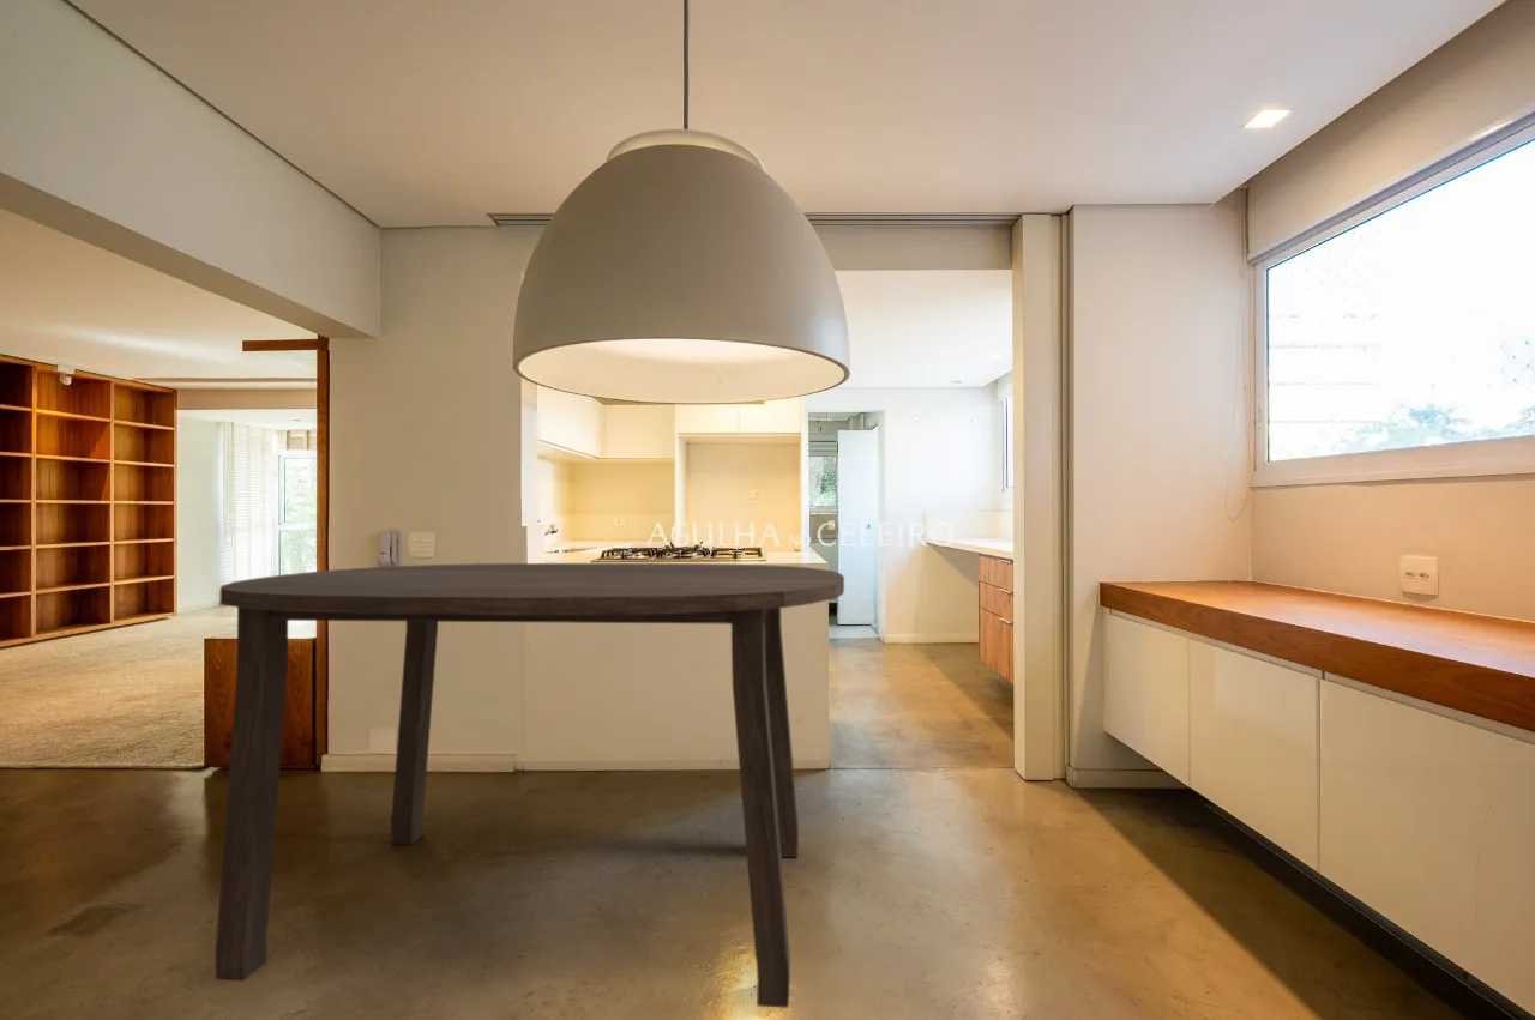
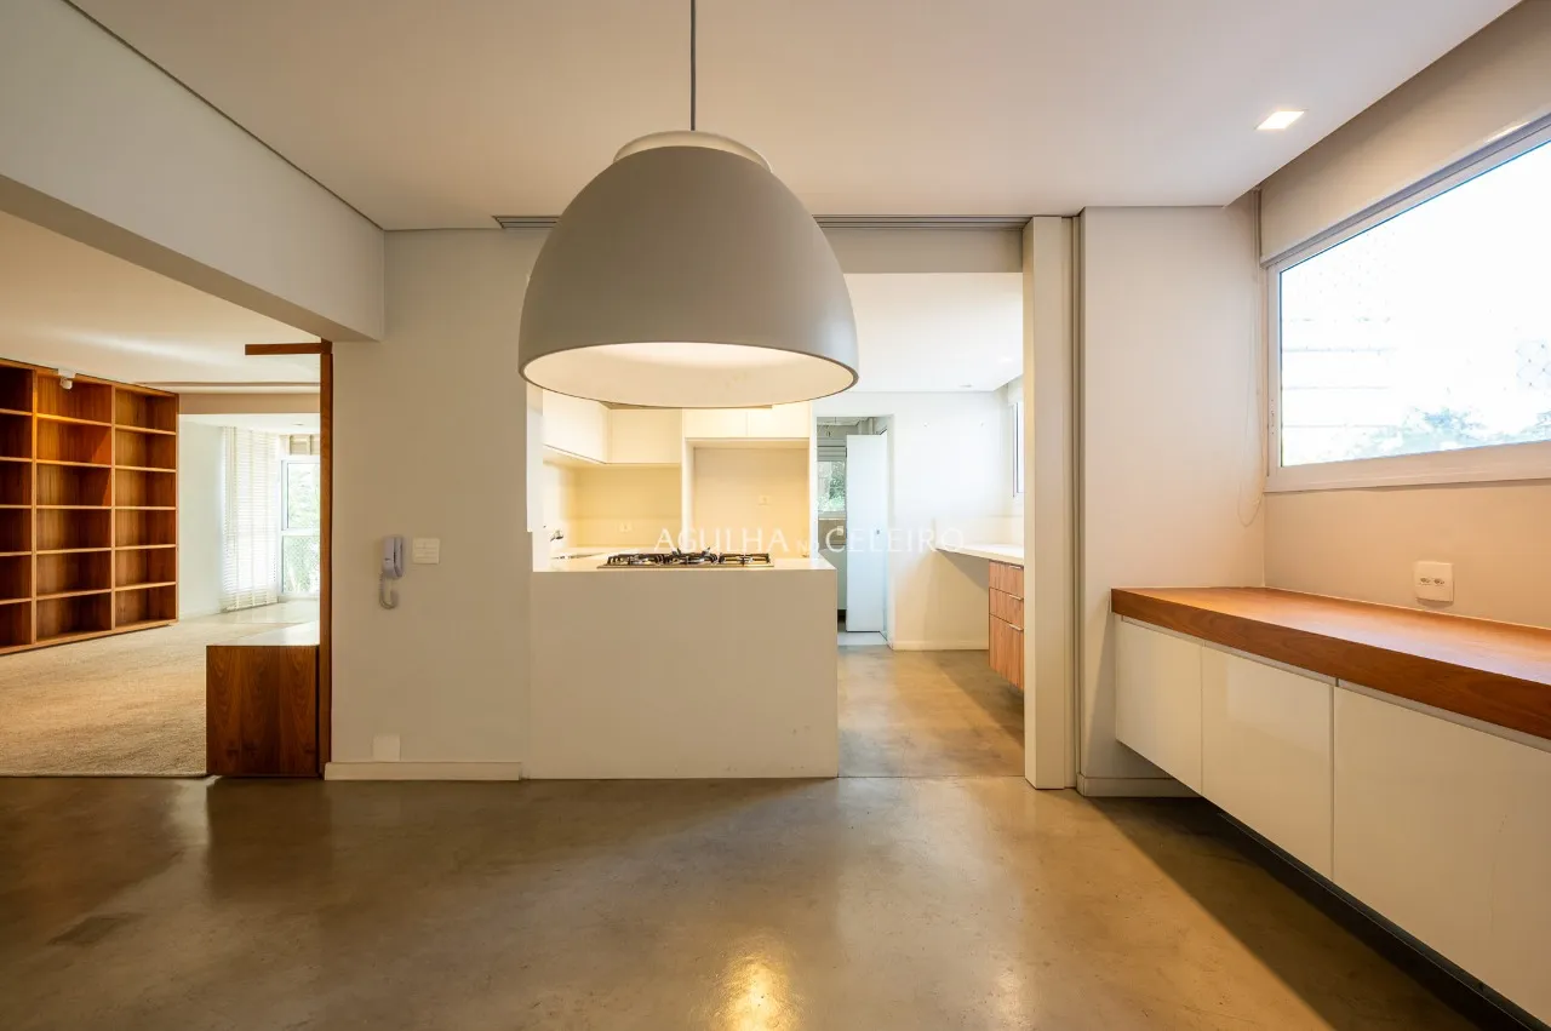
- dining table [215,562,845,1009]
